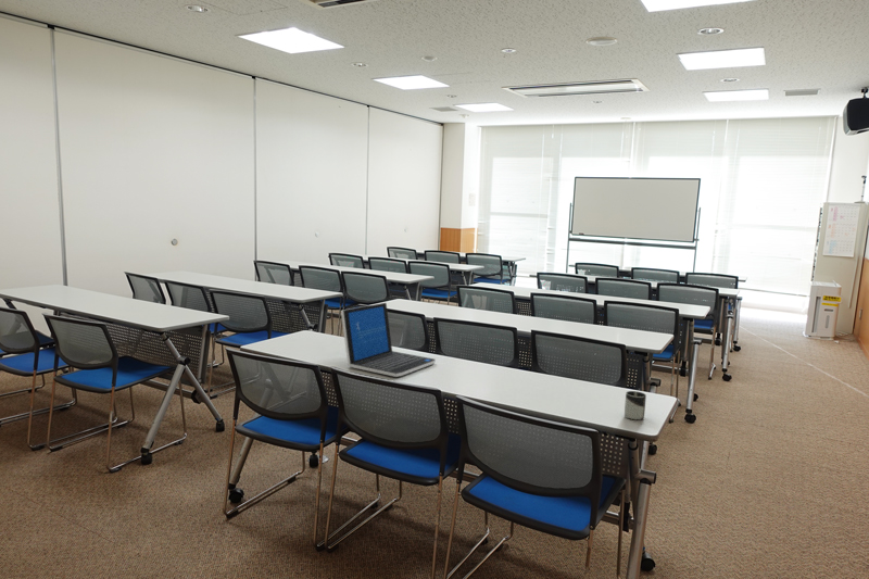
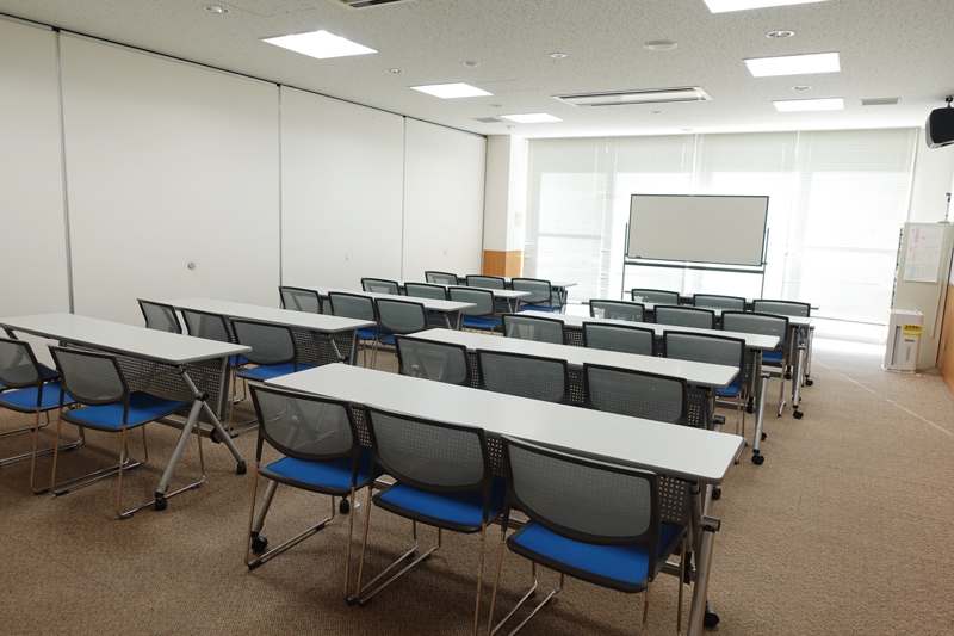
- cup [624,390,647,420]
- laptop [340,302,437,378]
